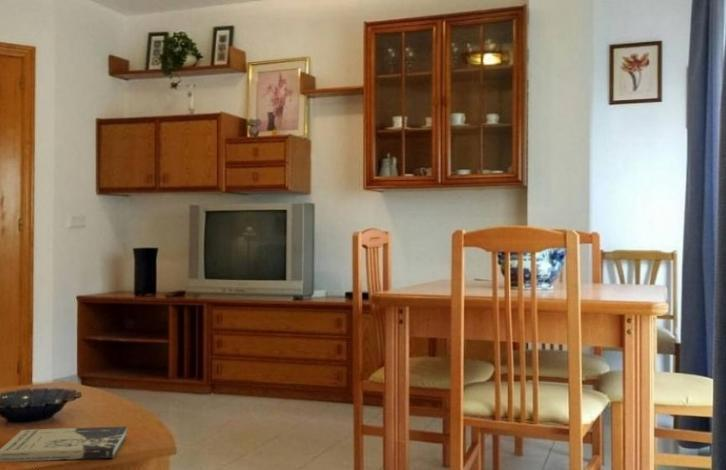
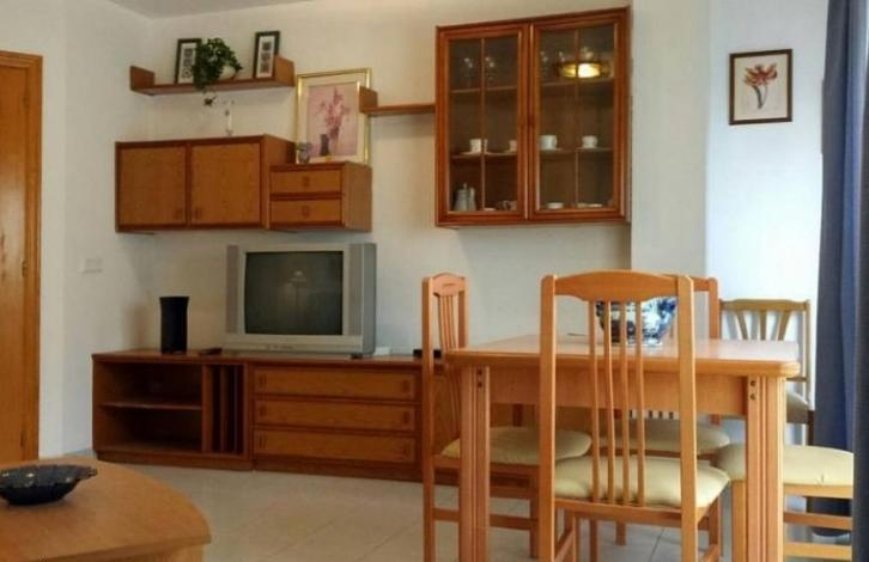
- book [0,426,129,463]
